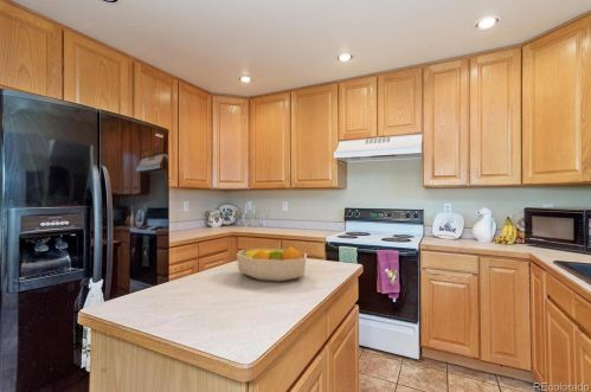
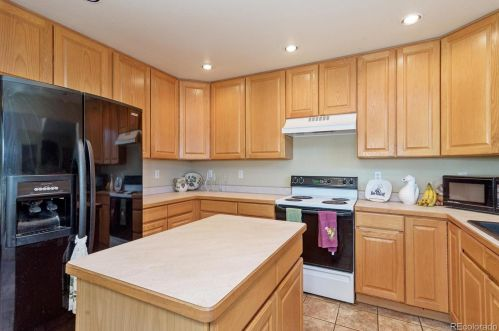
- fruit bowl [236,245,308,283]
